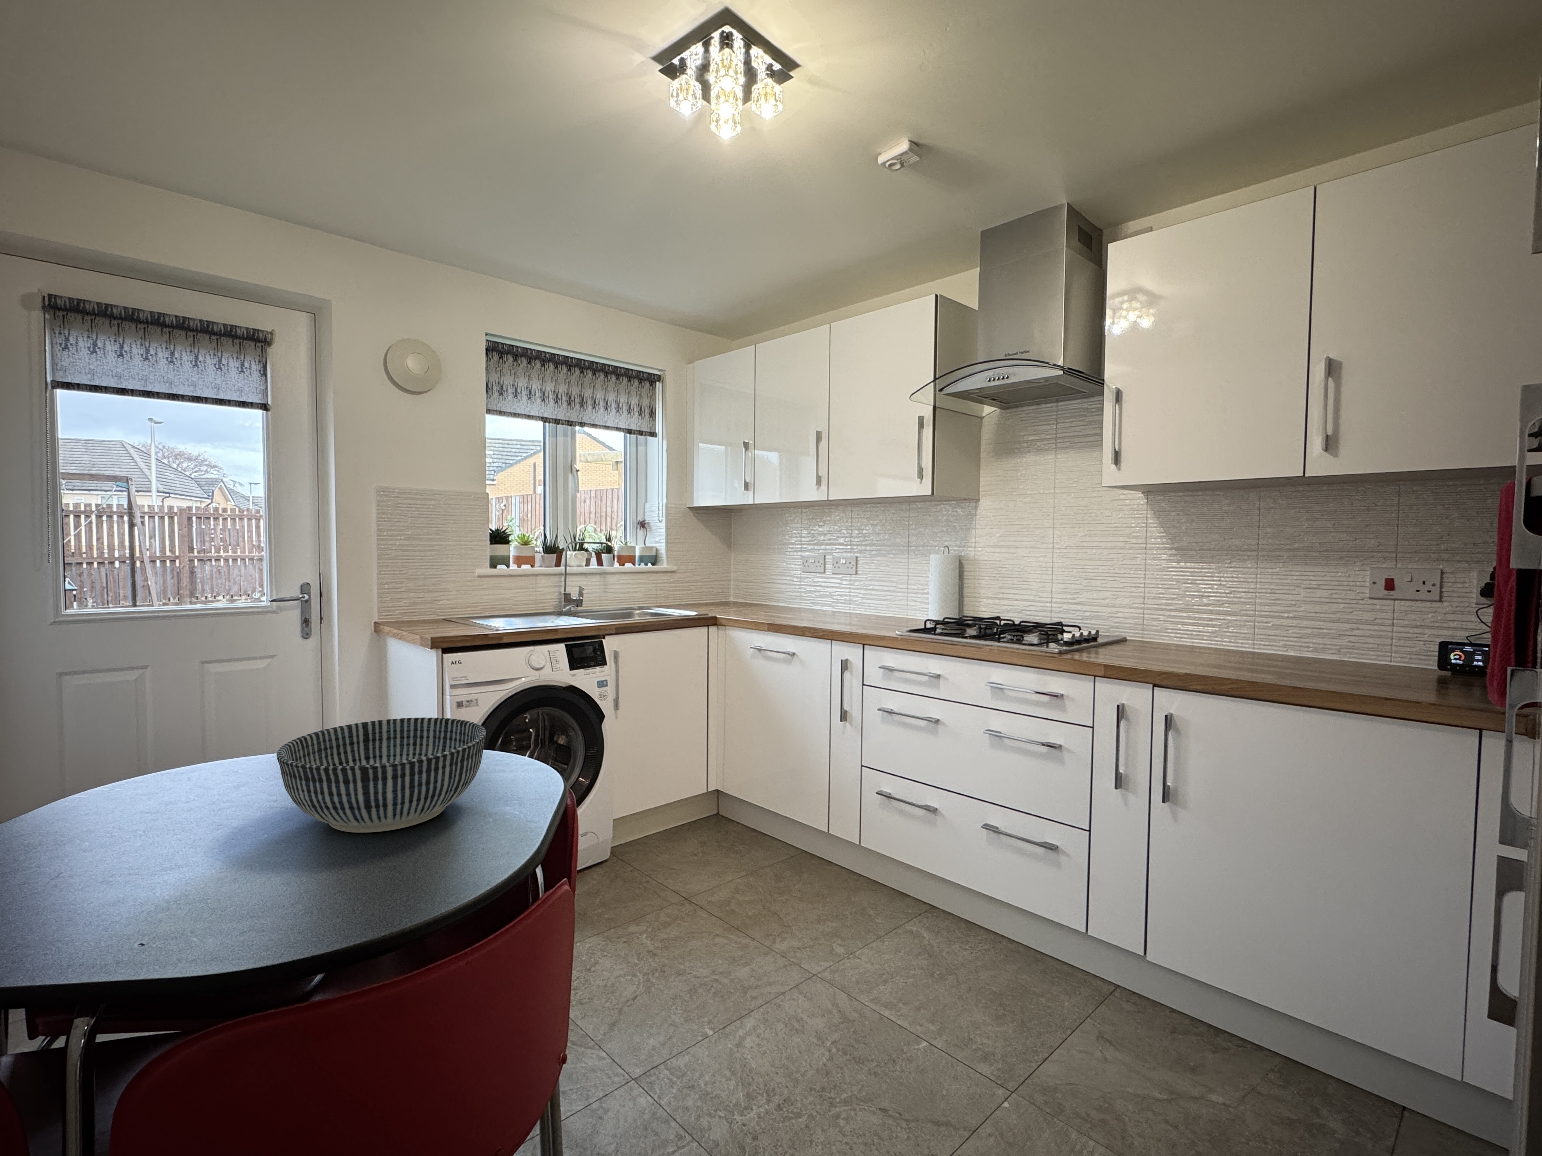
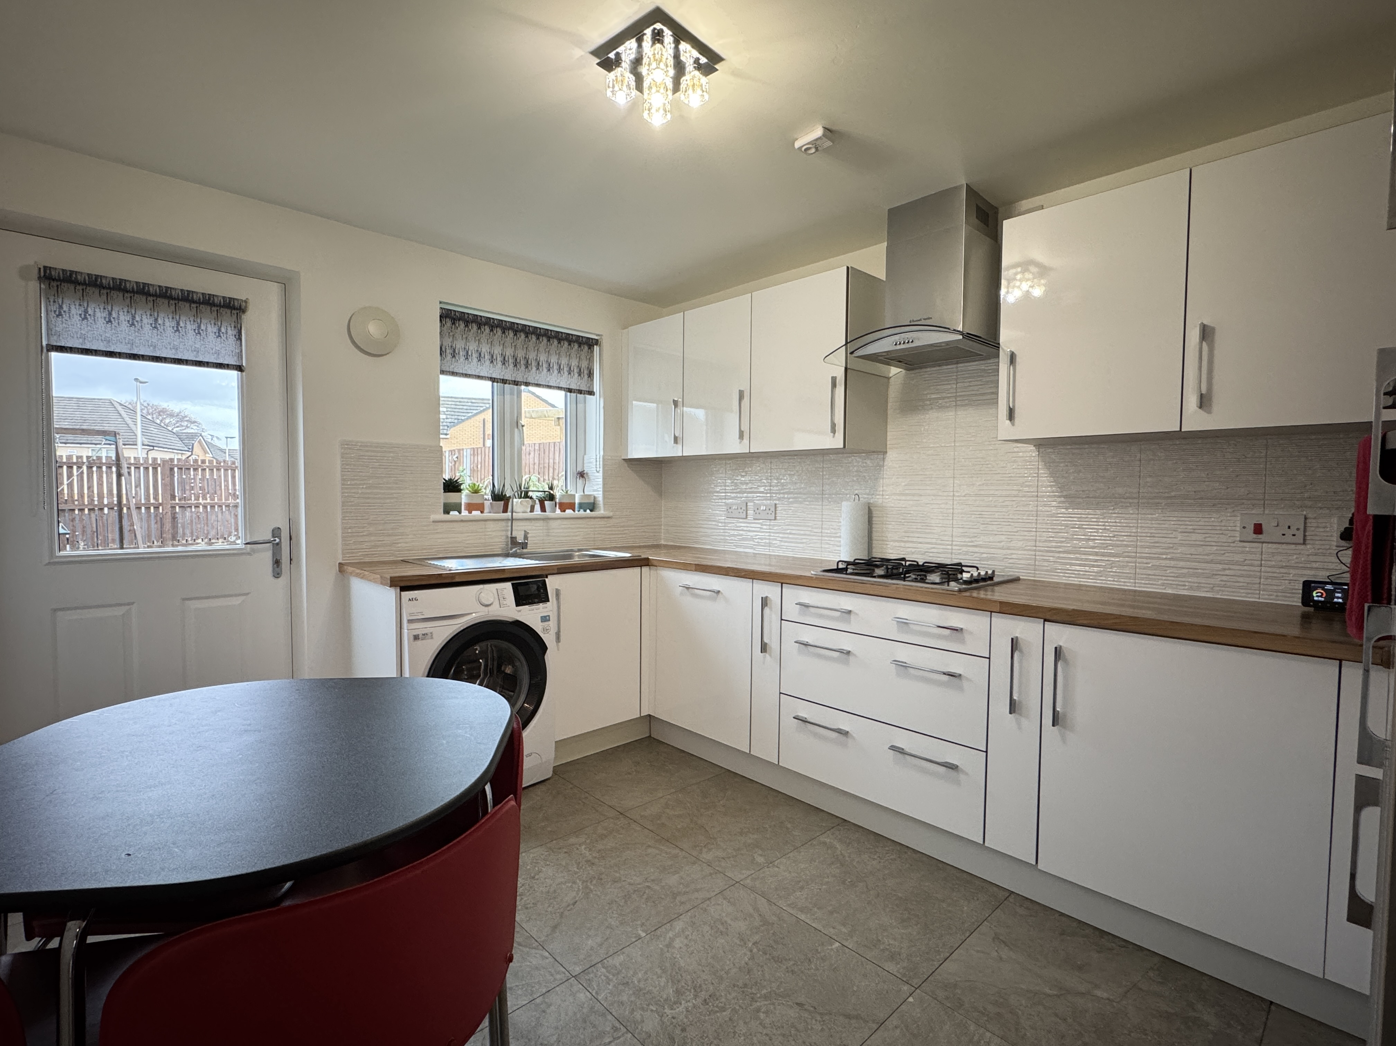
- bowl [276,718,487,833]
